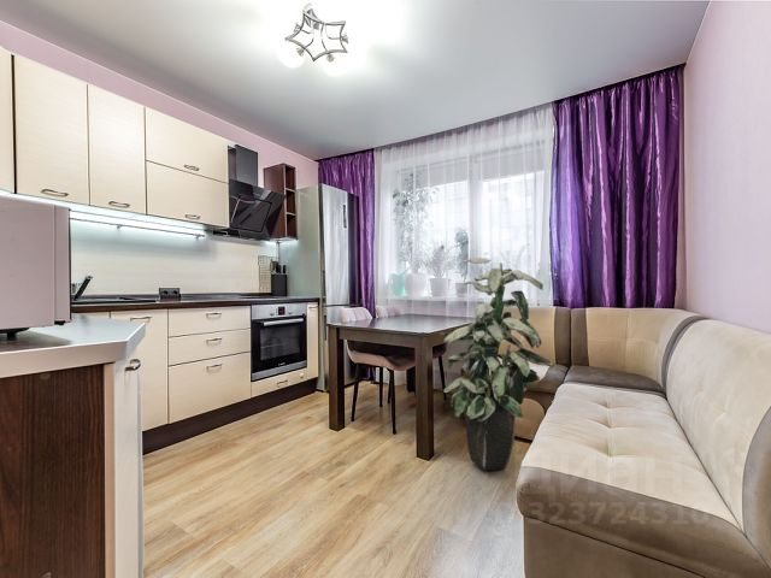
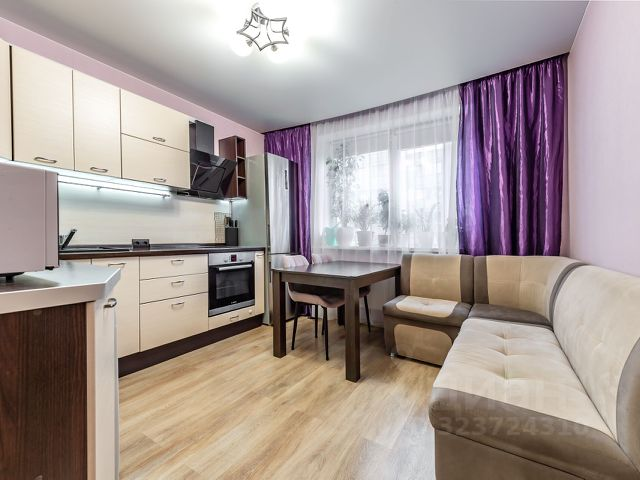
- indoor plant [439,256,553,472]
